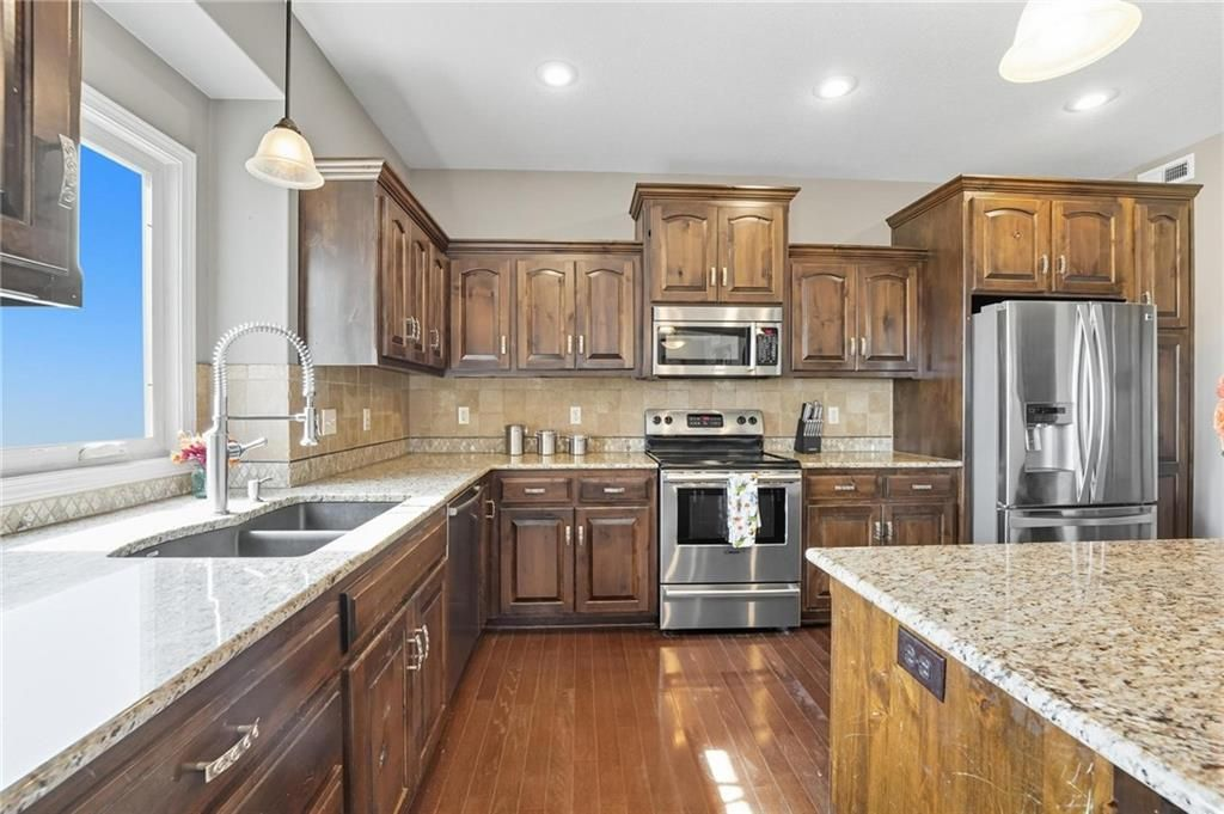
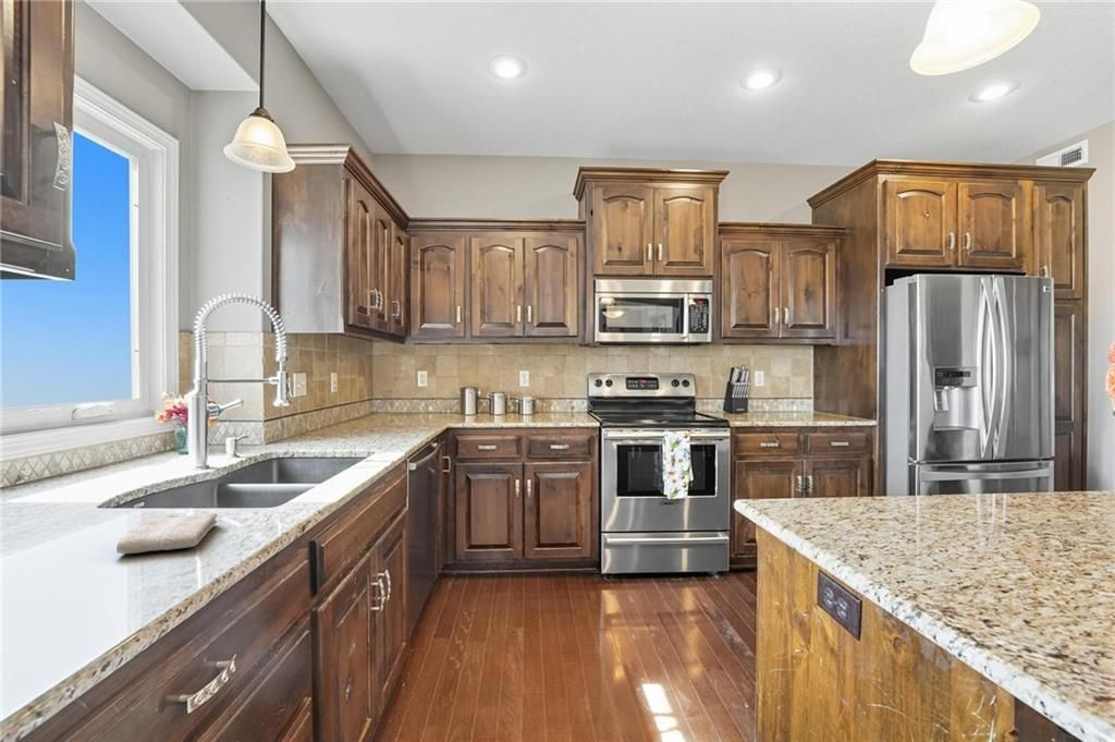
+ washcloth [115,511,219,555]
